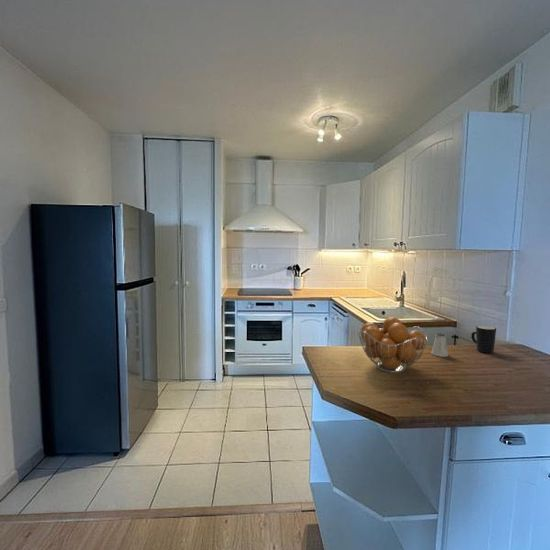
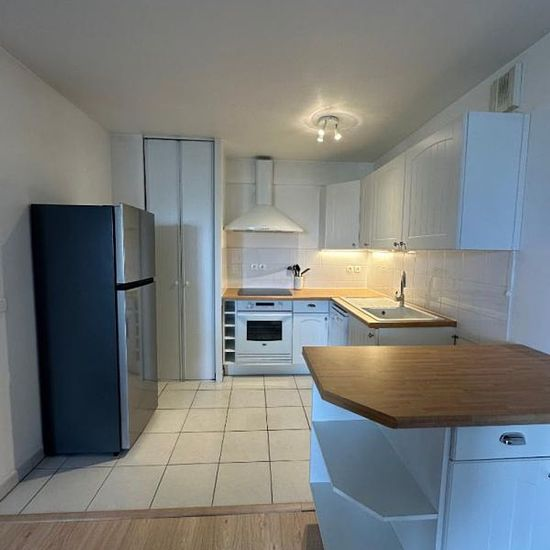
- fruit basket [357,316,429,374]
- saltshaker [430,332,449,358]
- mug [470,325,497,354]
